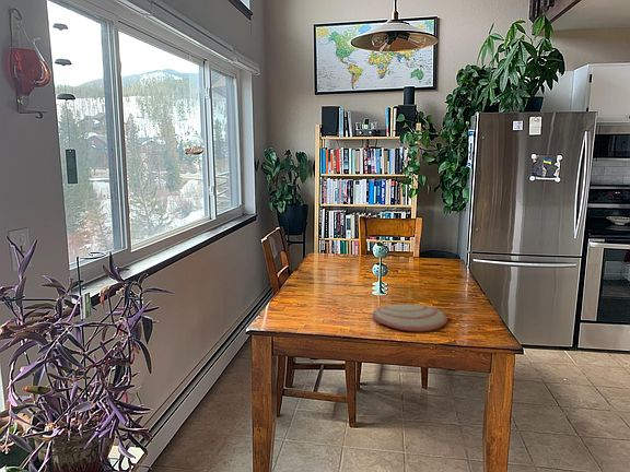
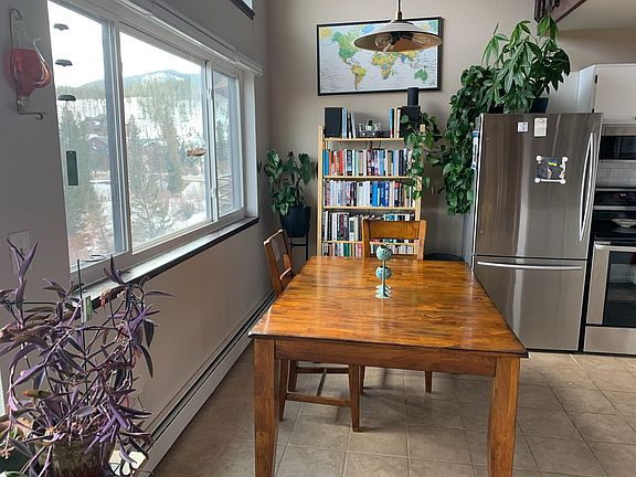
- plate [372,303,448,332]
